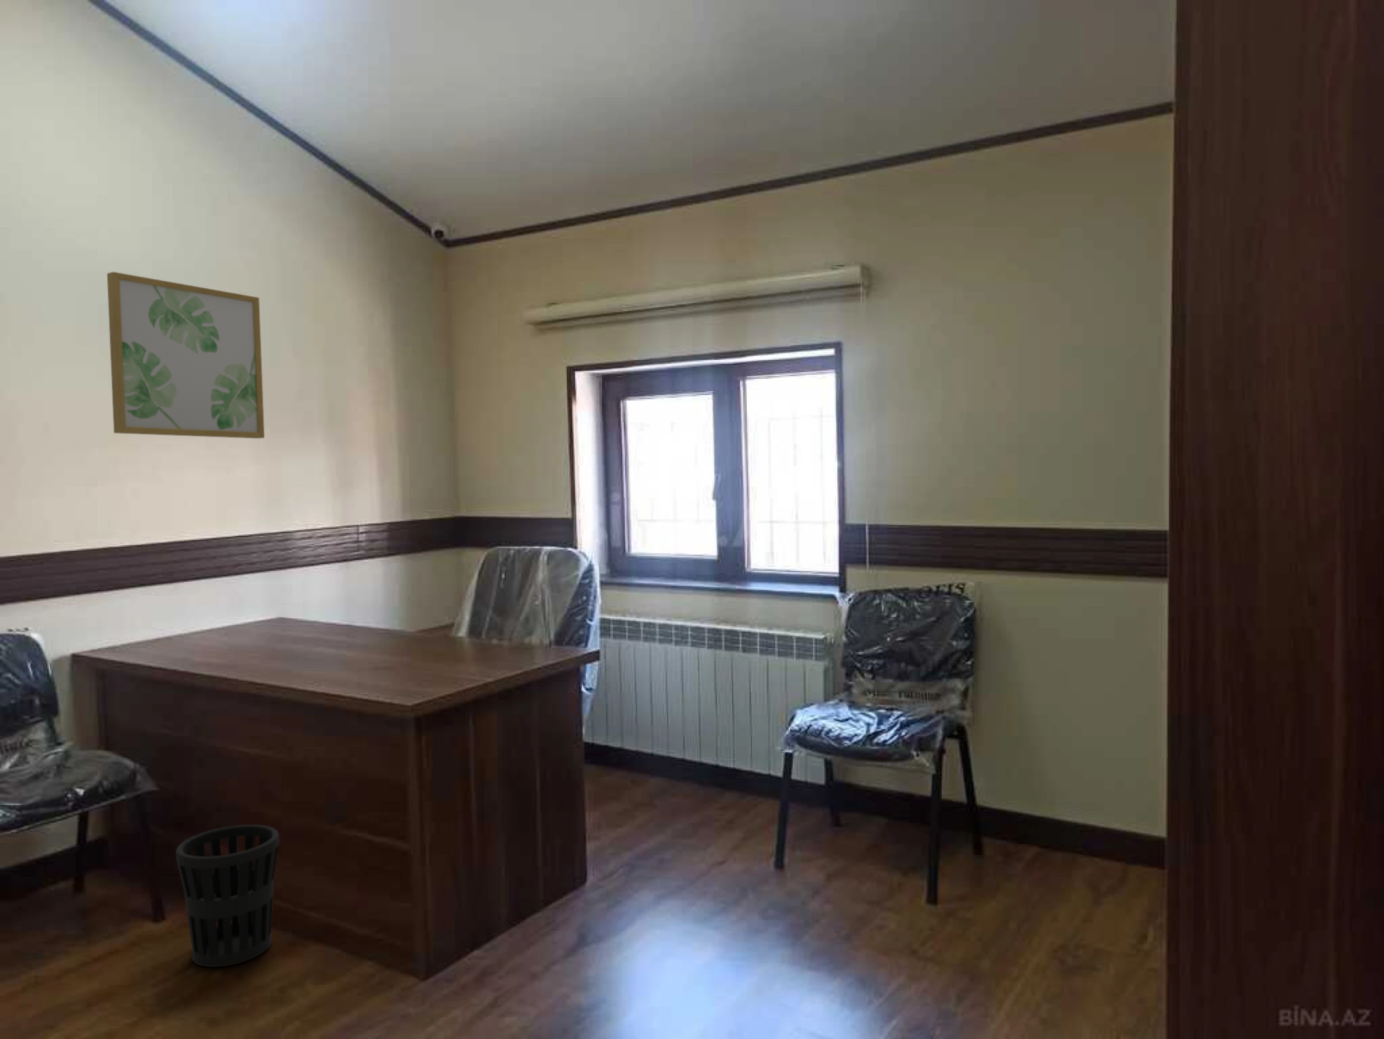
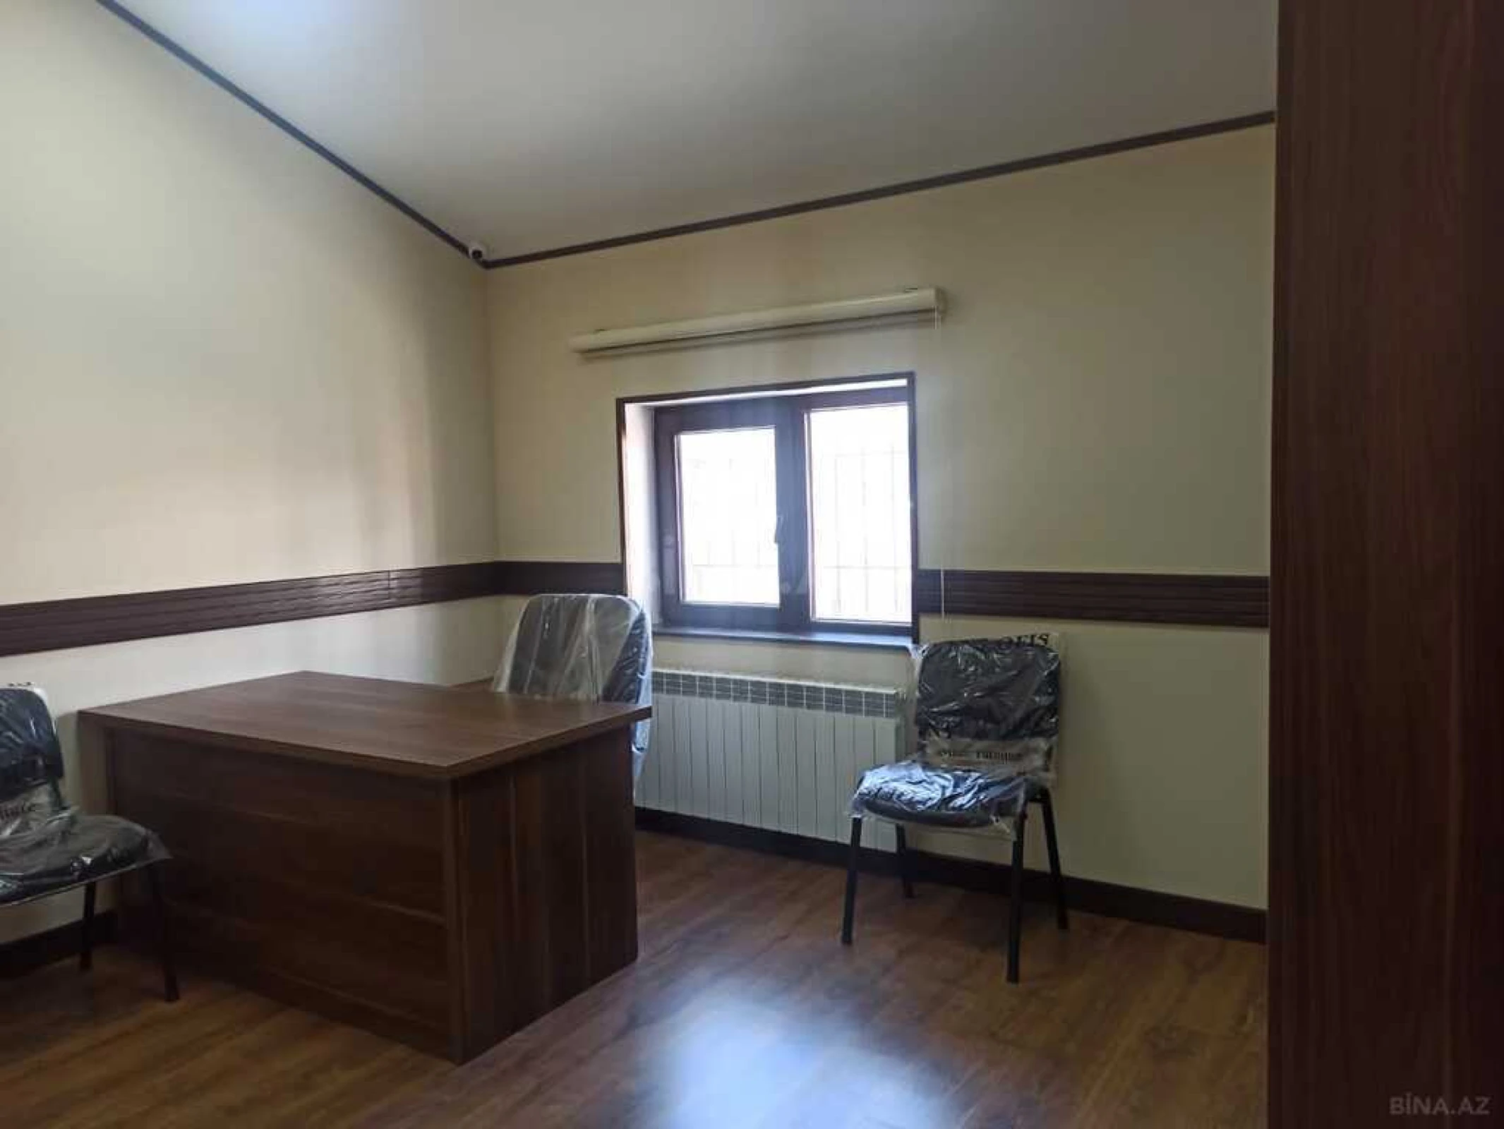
- wastebasket [176,824,279,968]
- wall art [107,271,265,439]
